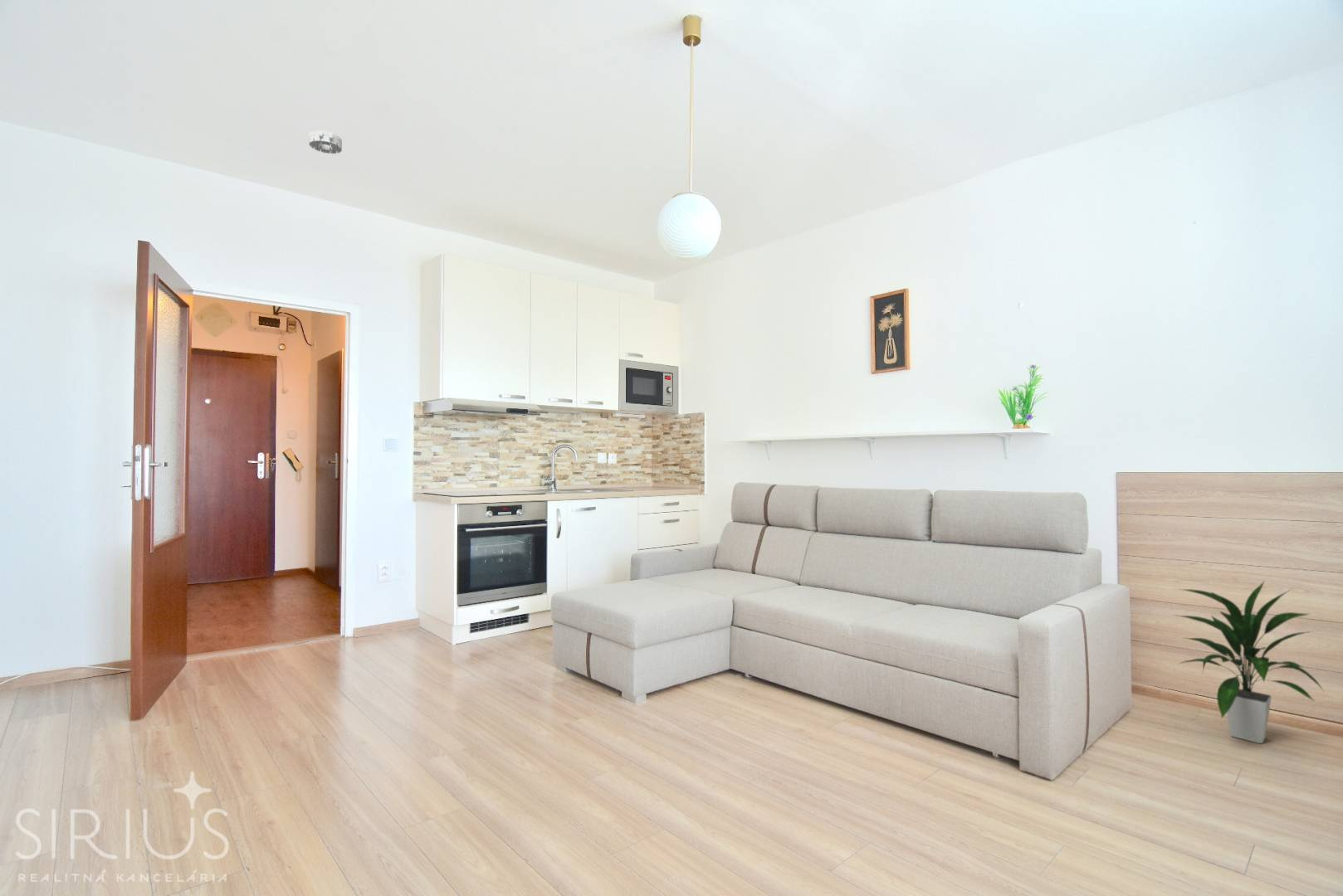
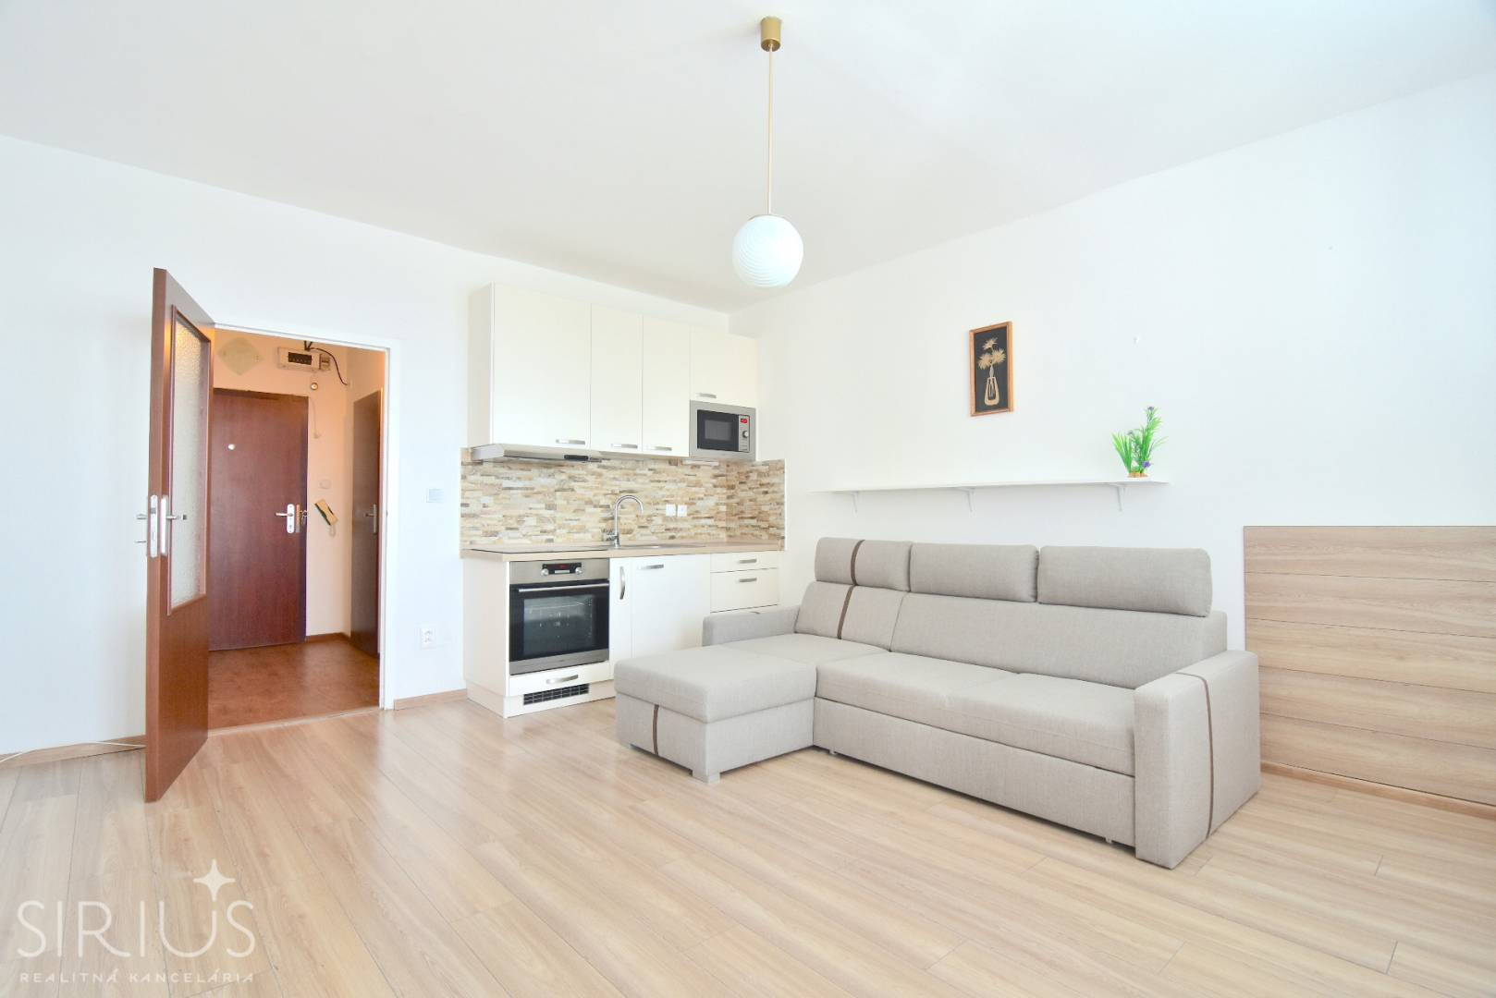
- indoor plant [1172,579,1325,744]
- smoke detector [308,129,343,154]
